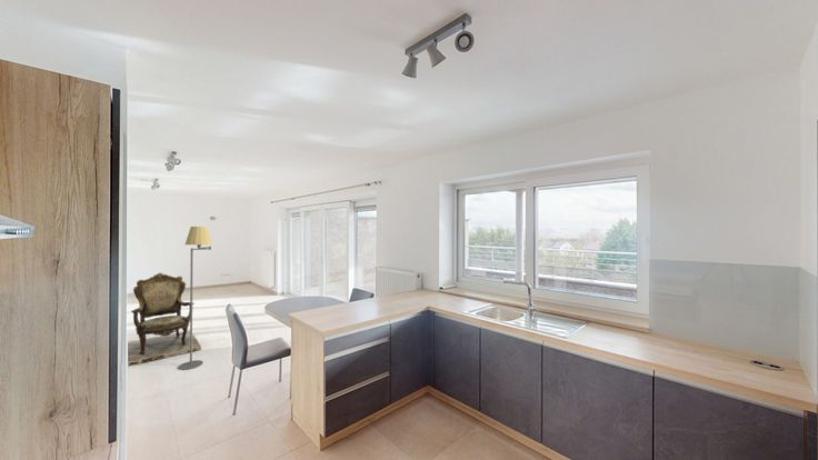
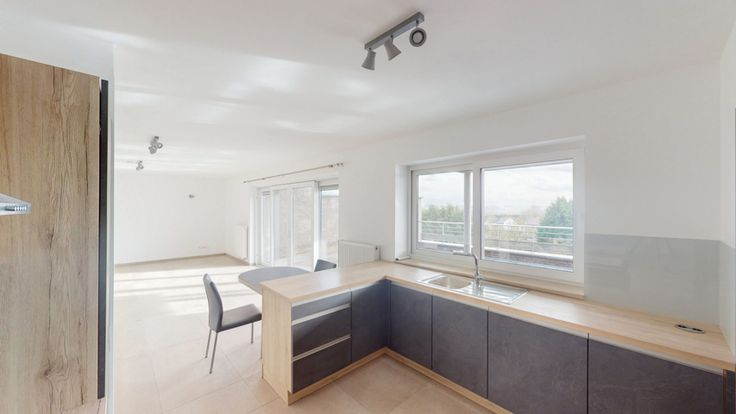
- floor lamp [178,226,213,371]
- armchair [127,272,202,367]
